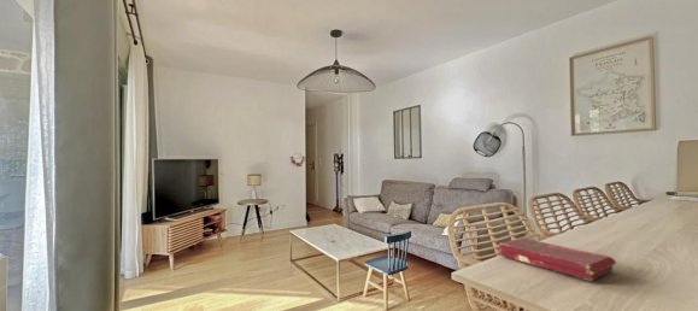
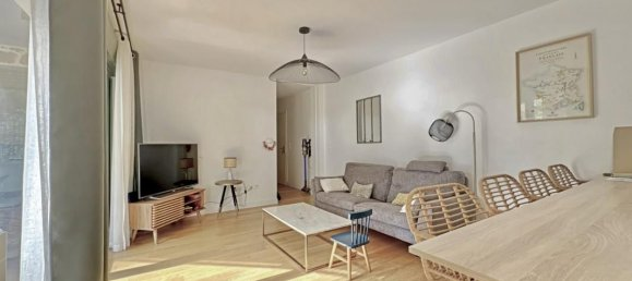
- book [498,237,617,282]
